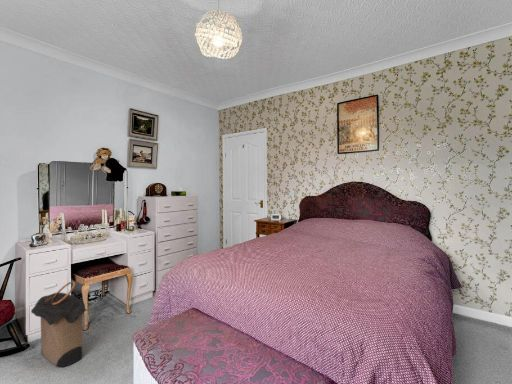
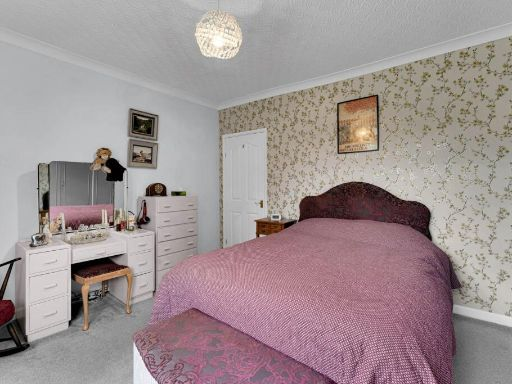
- laundry hamper [30,280,88,368]
